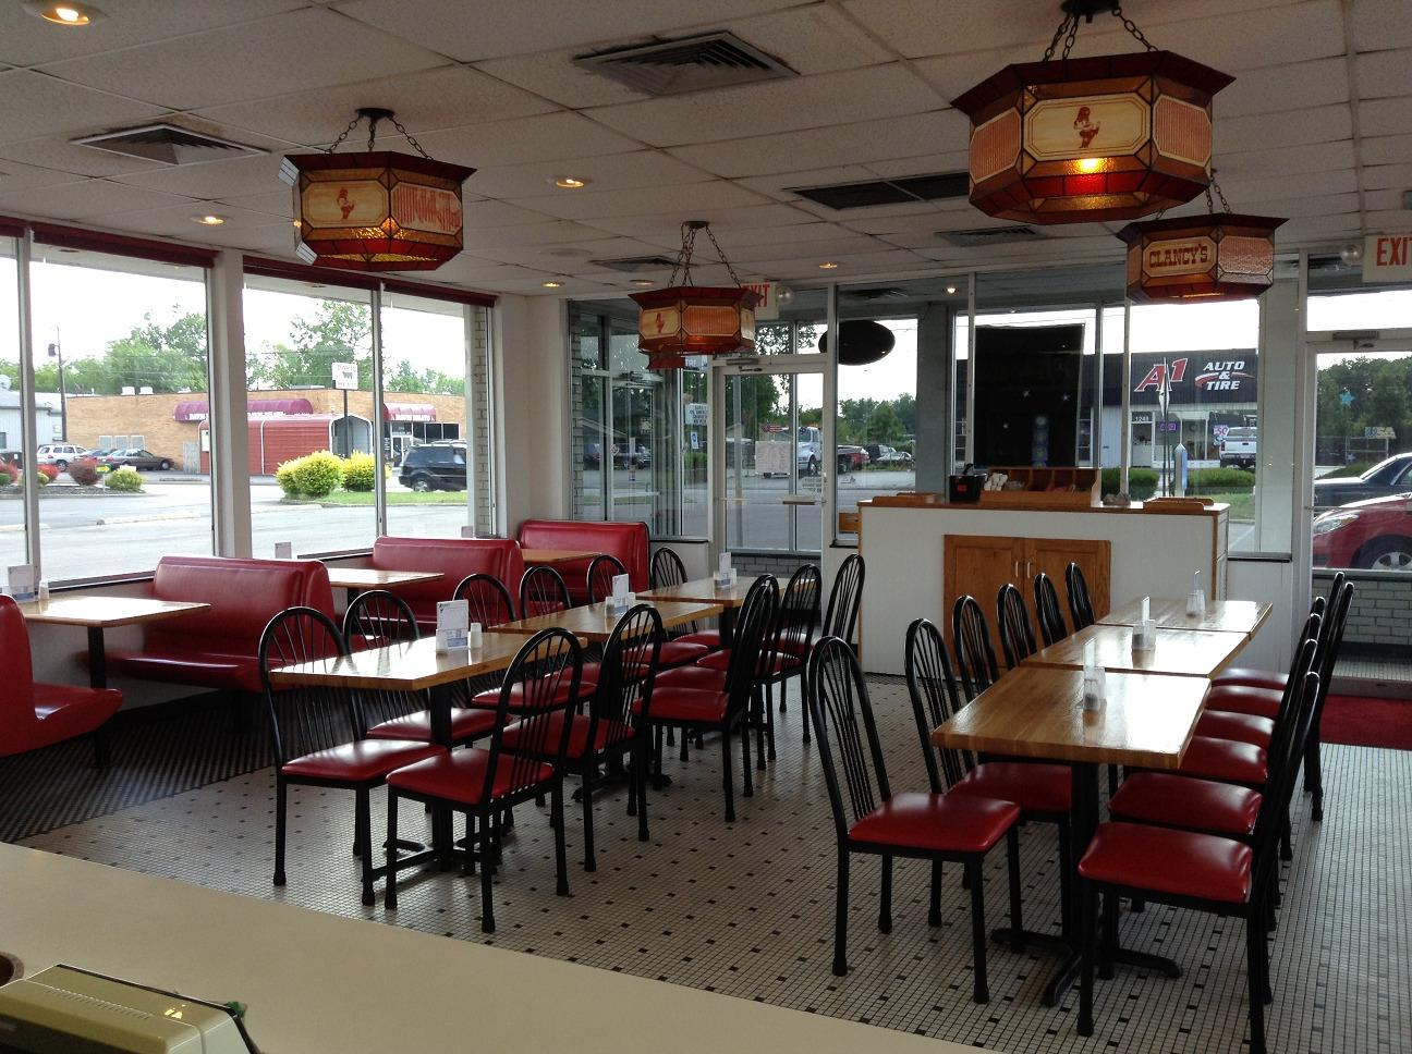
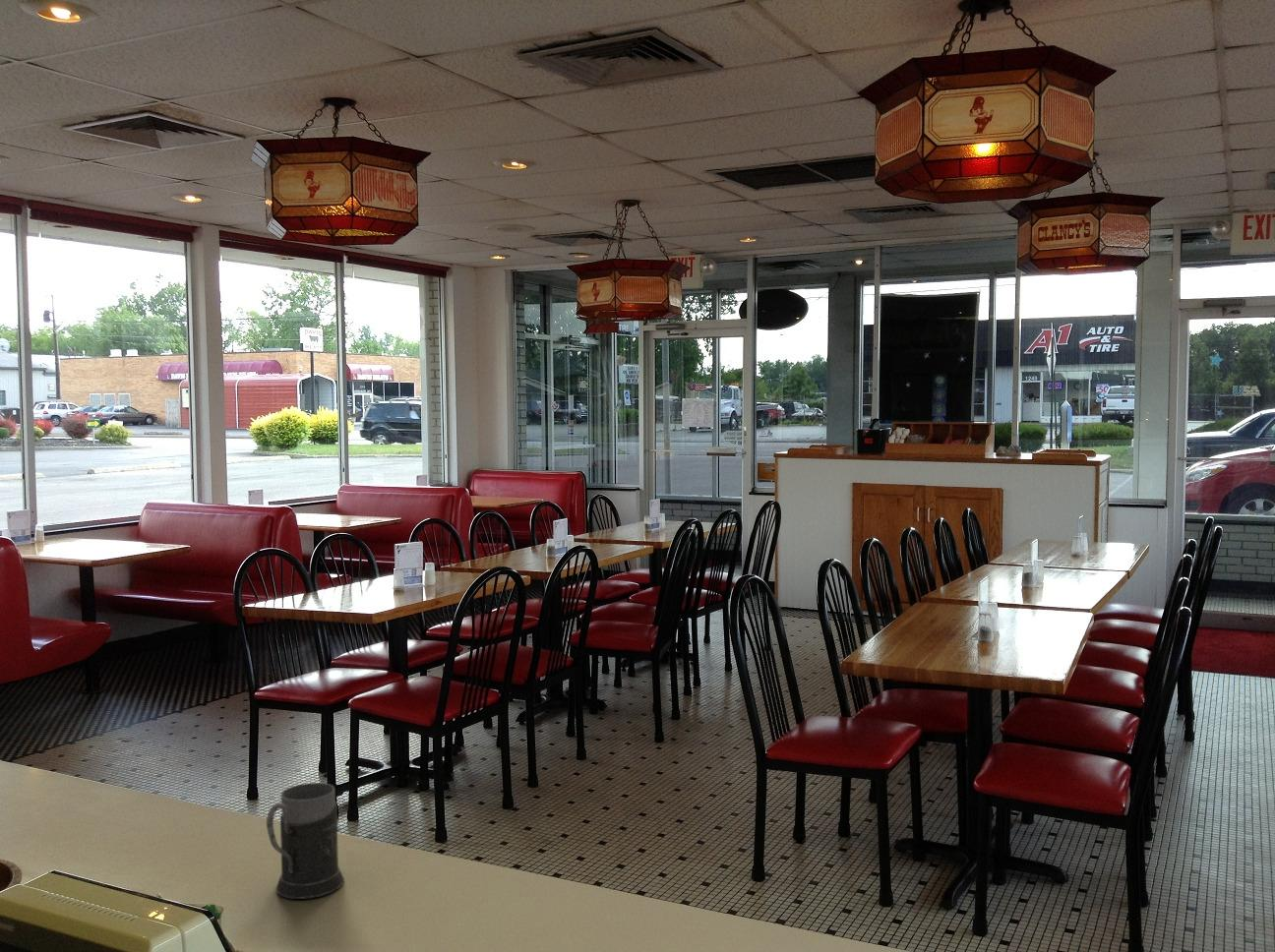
+ mug [266,782,345,900]
